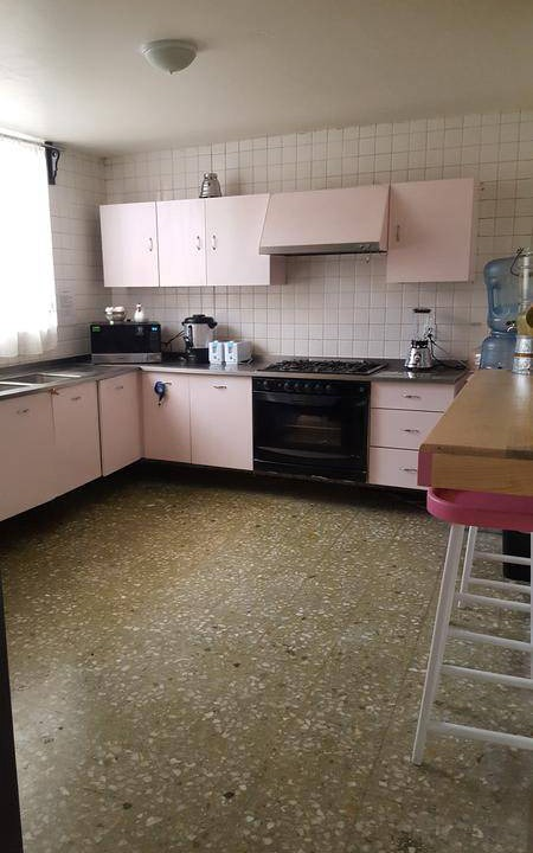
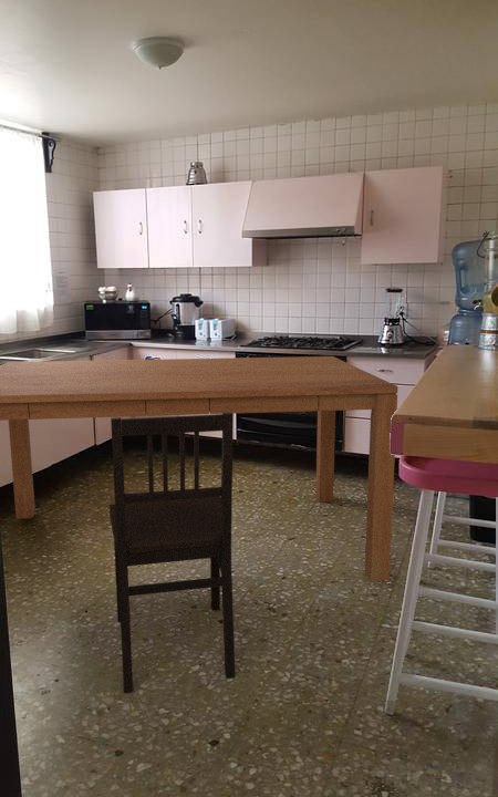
+ dining chair [108,412,236,694]
+ dining table [0,355,398,582]
